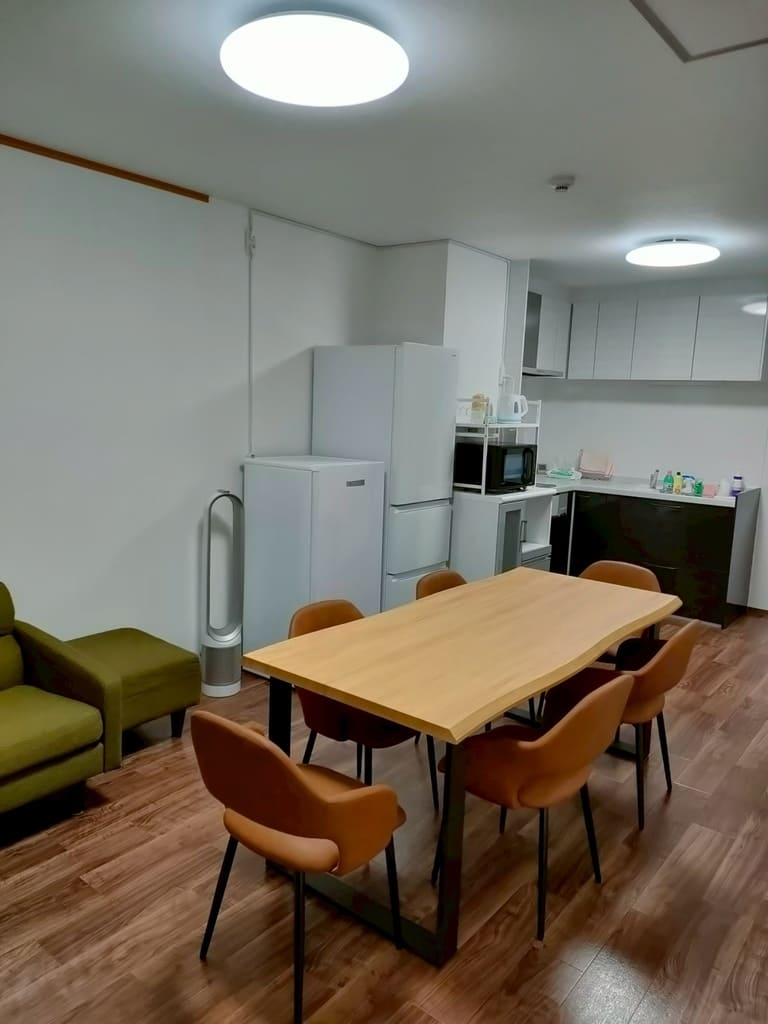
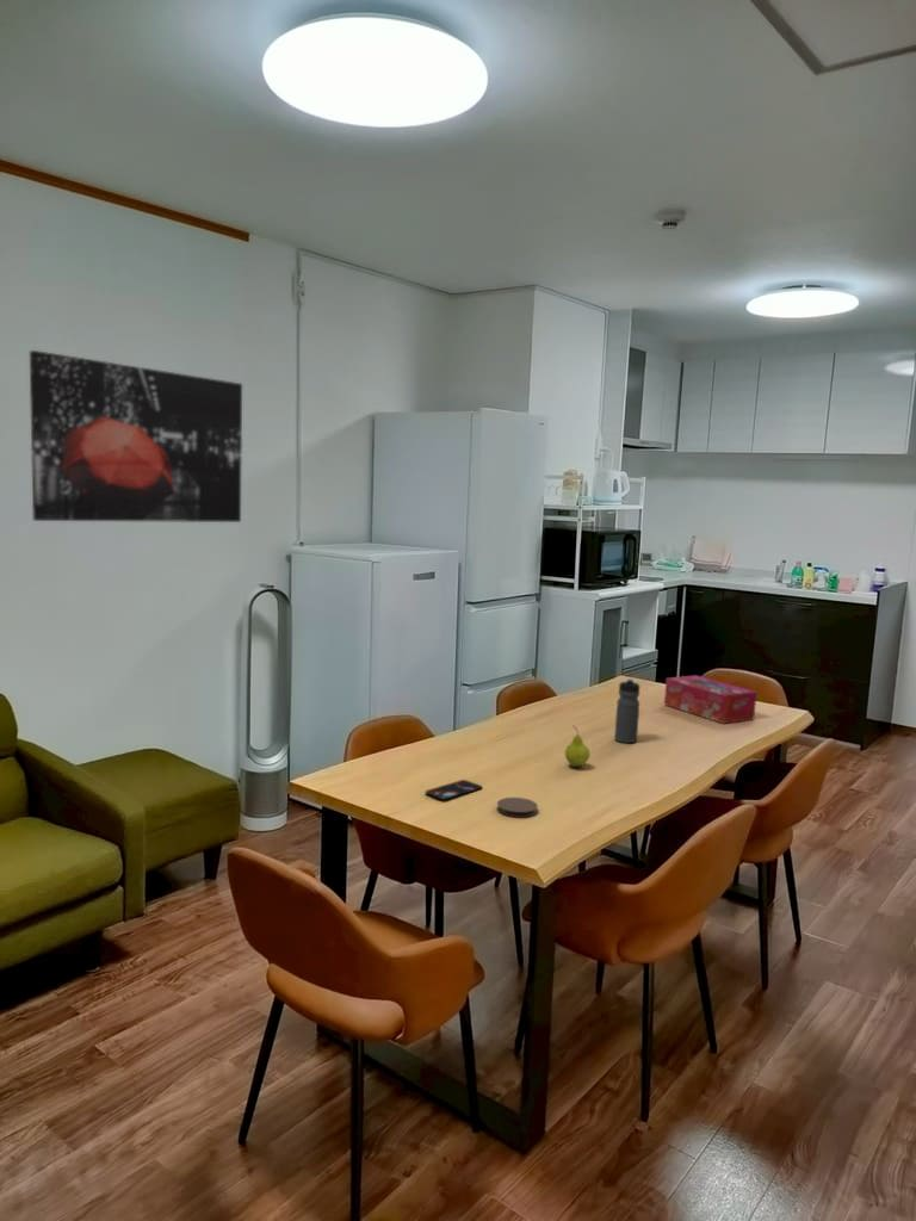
+ coaster [496,797,539,819]
+ wall art [29,349,243,523]
+ smartphone [425,779,483,801]
+ tissue box [663,674,757,725]
+ water bottle [613,677,640,744]
+ fruit [564,725,590,768]
